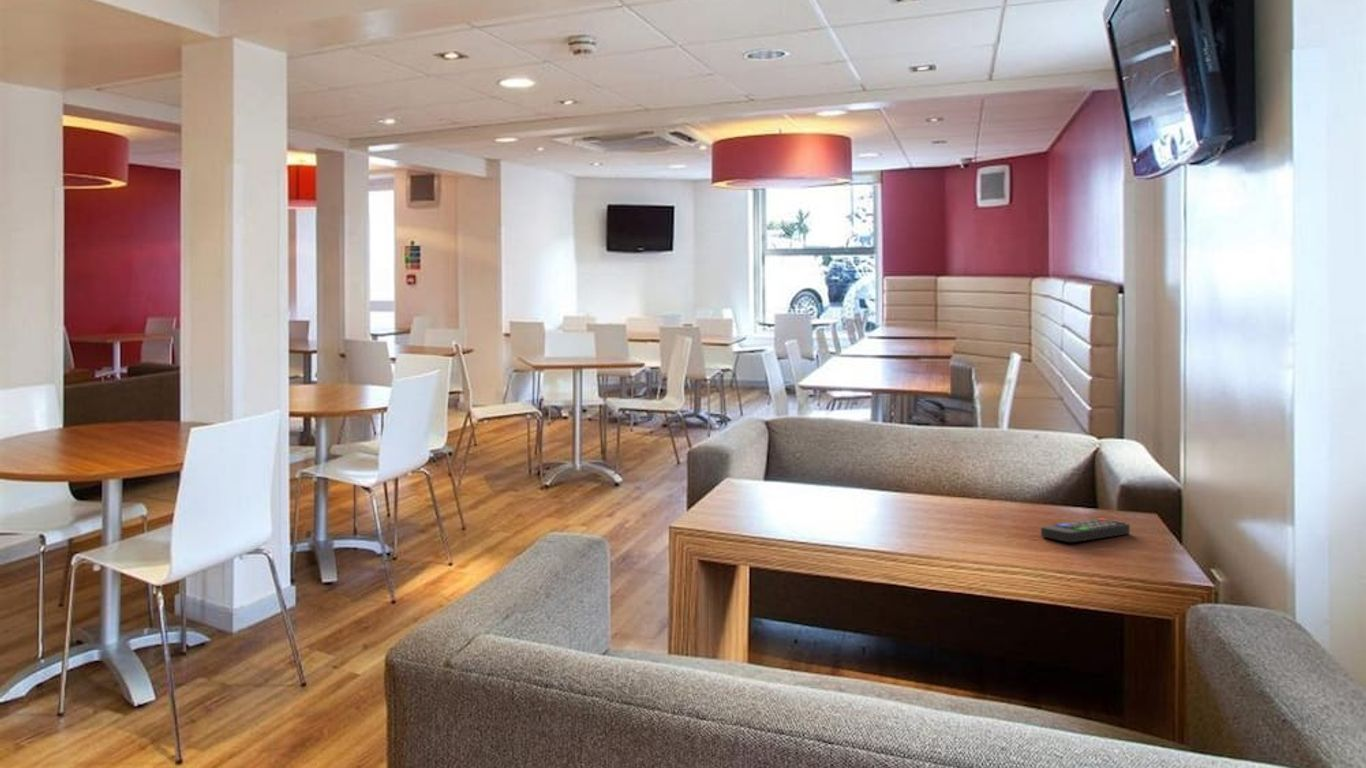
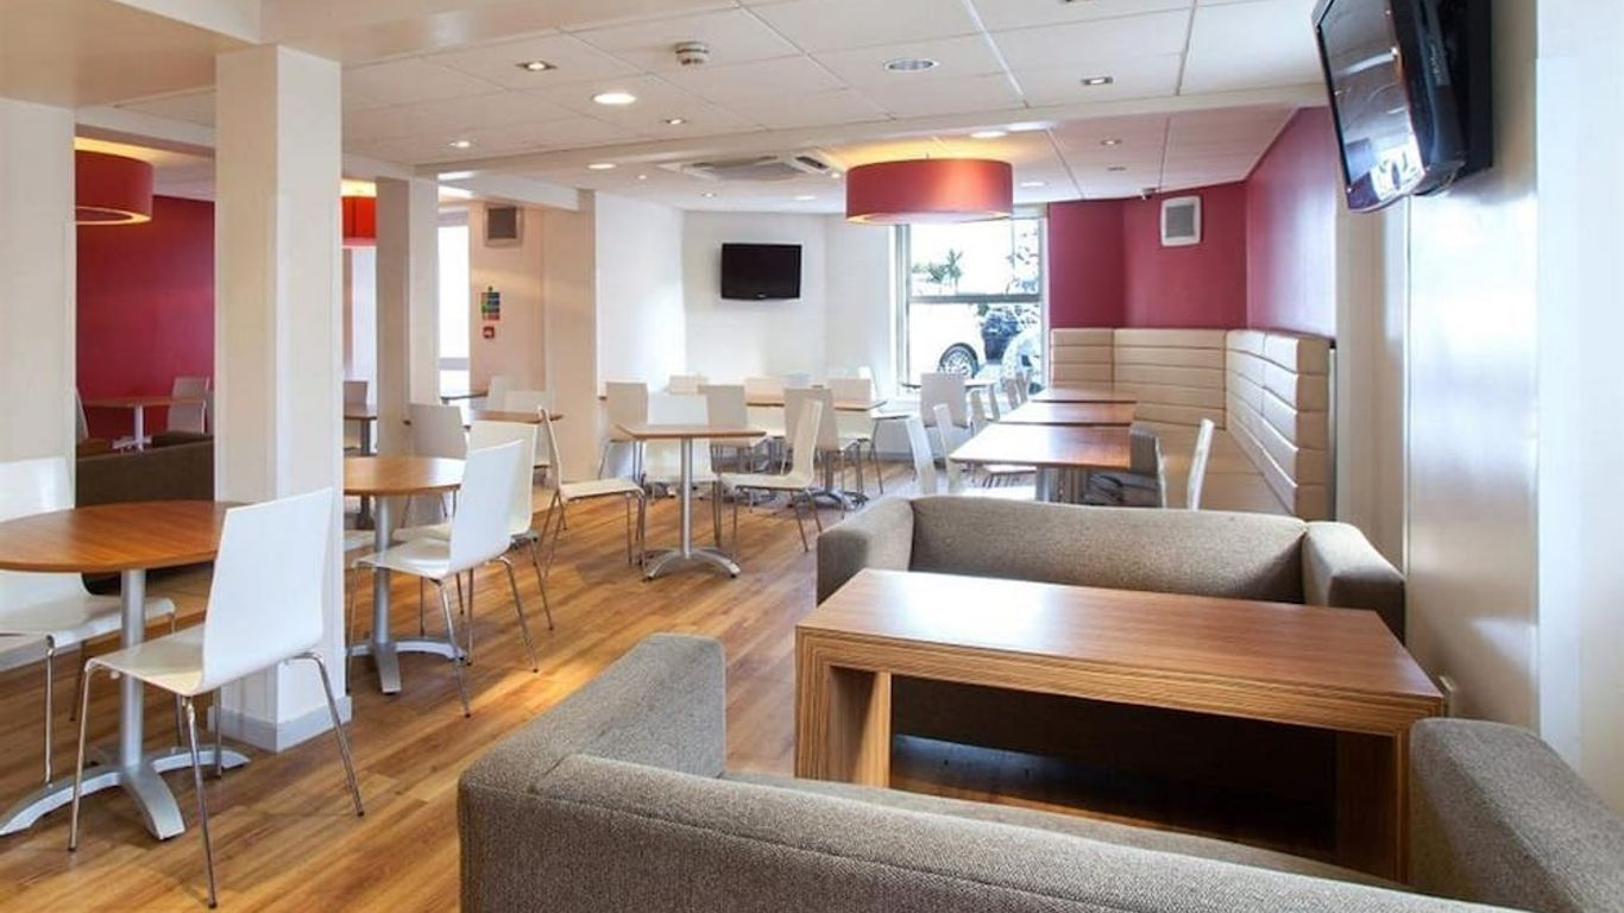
- remote control [1040,517,1131,543]
